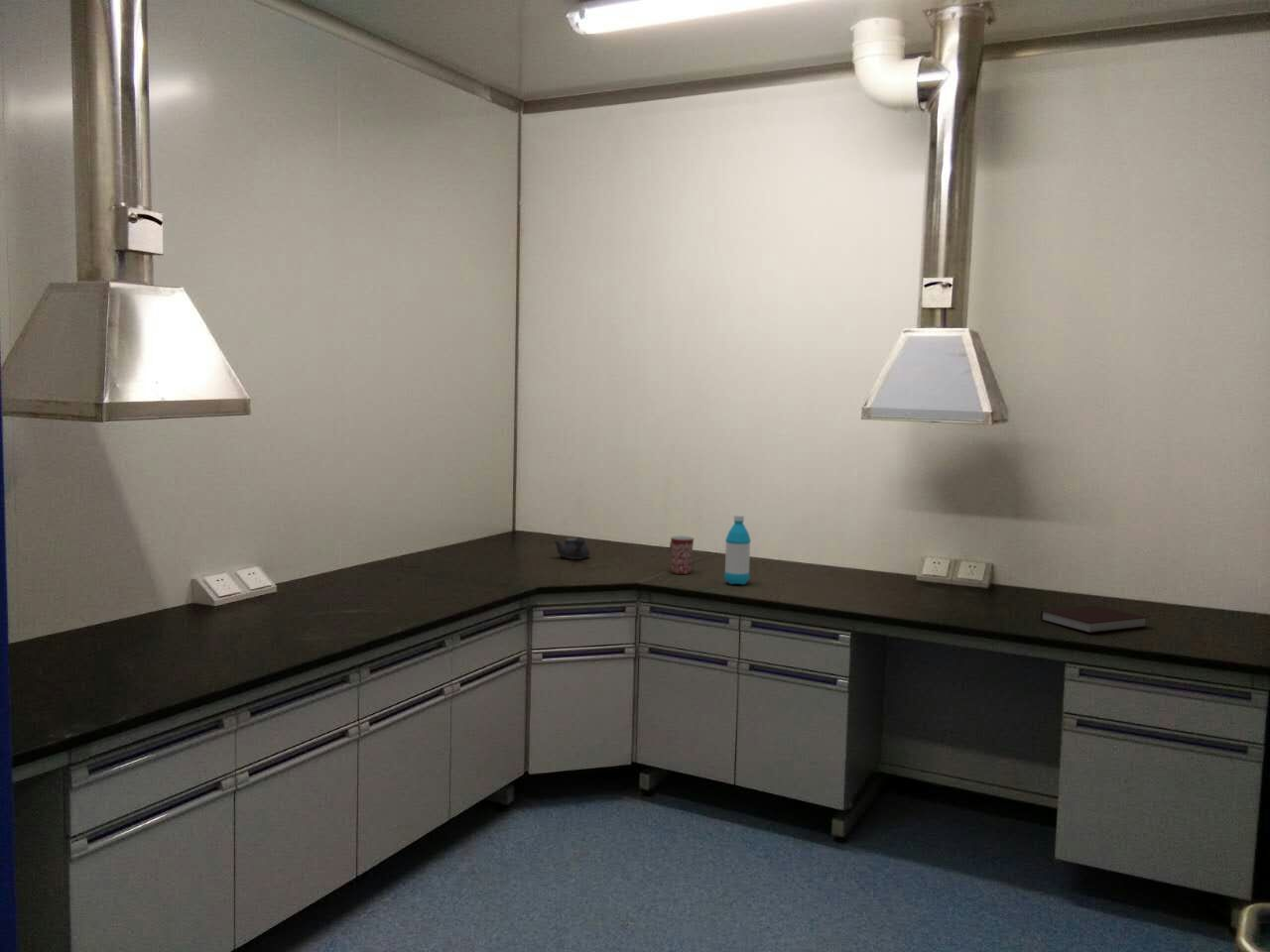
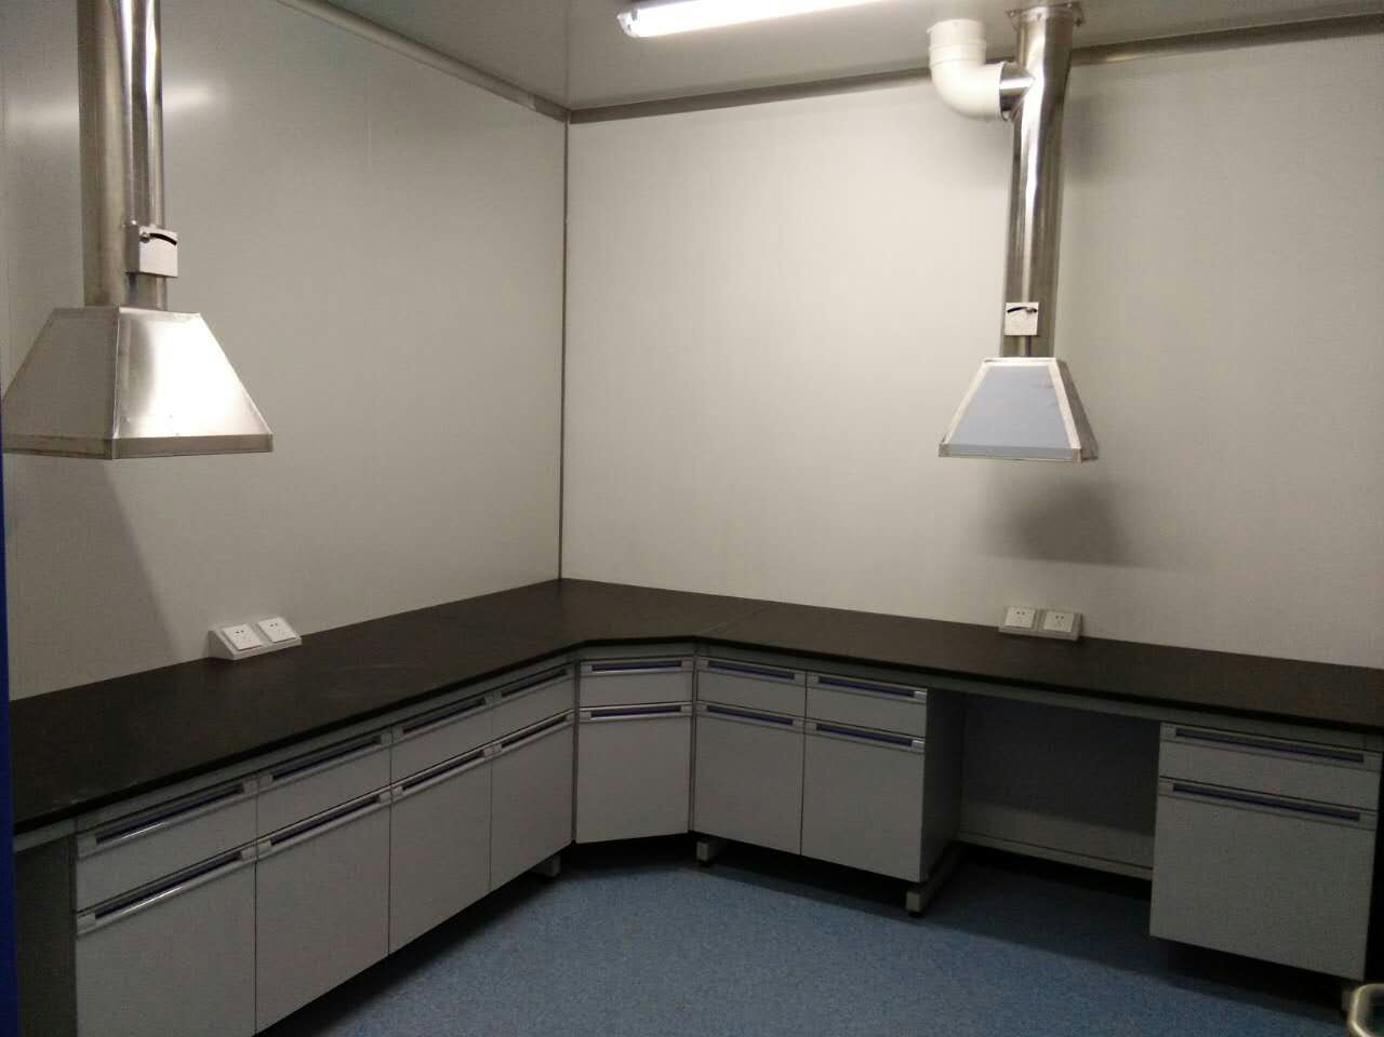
- notebook [1039,604,1149,634]
- water bottle [723,514,752,586]
- mug [669,535,696,575]
- teapot [553,536,591,560]
